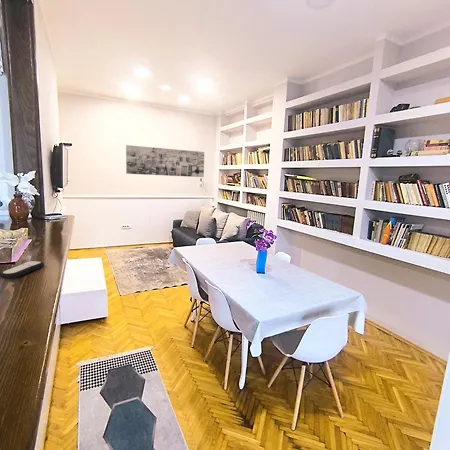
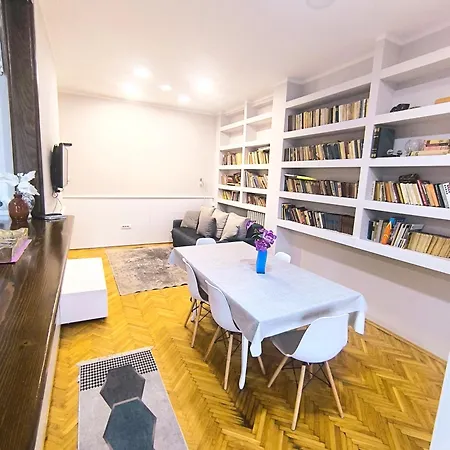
- wall art [125,144,205,178]
- remote control [0,260,45,280]
